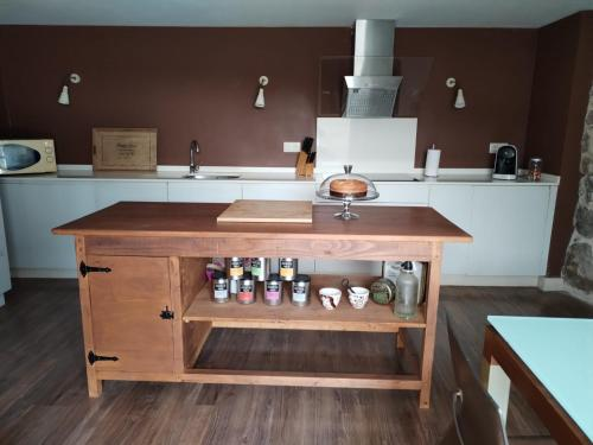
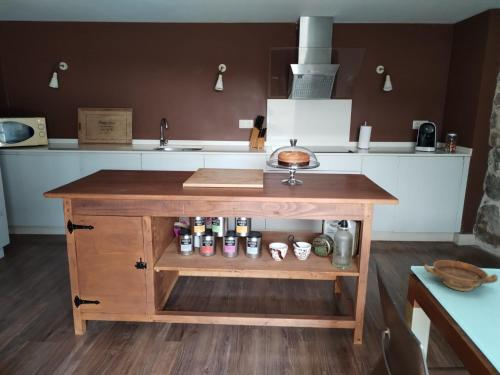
+ bowl [423,259,499,292]
